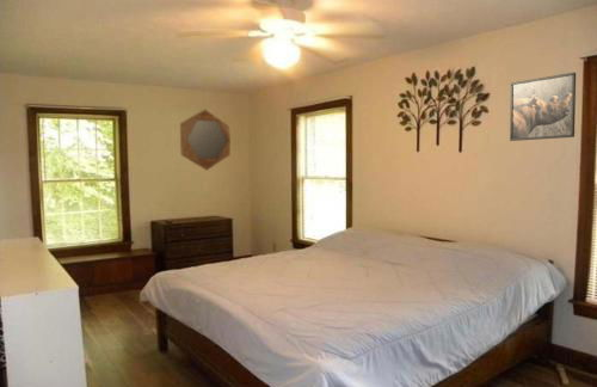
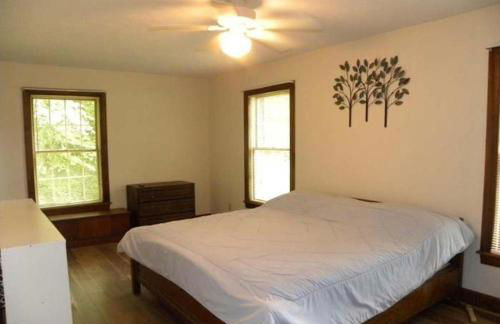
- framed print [509,72,577,142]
- home mirror [179,109,232,172]
